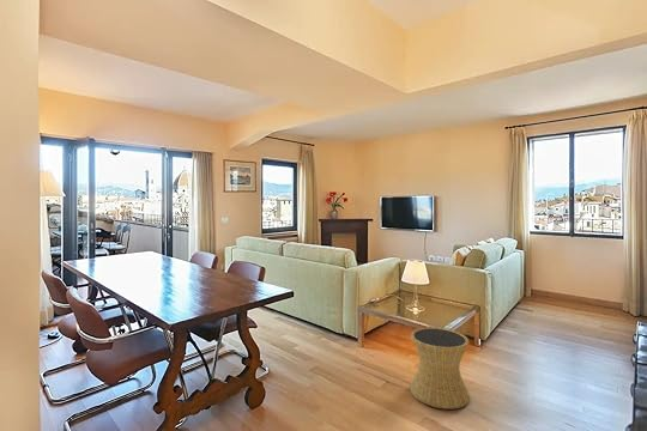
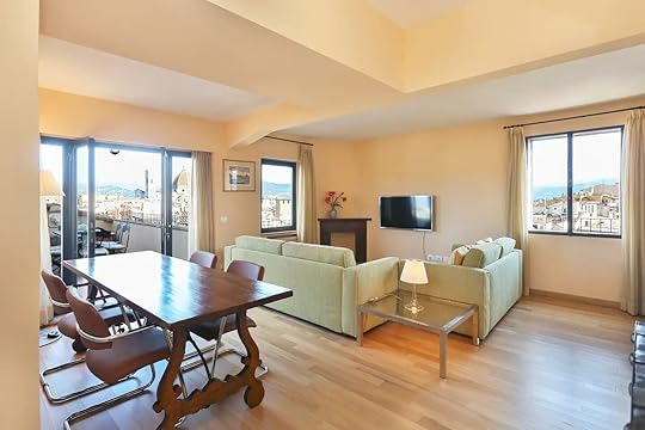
- side table [409,327,471,411]
